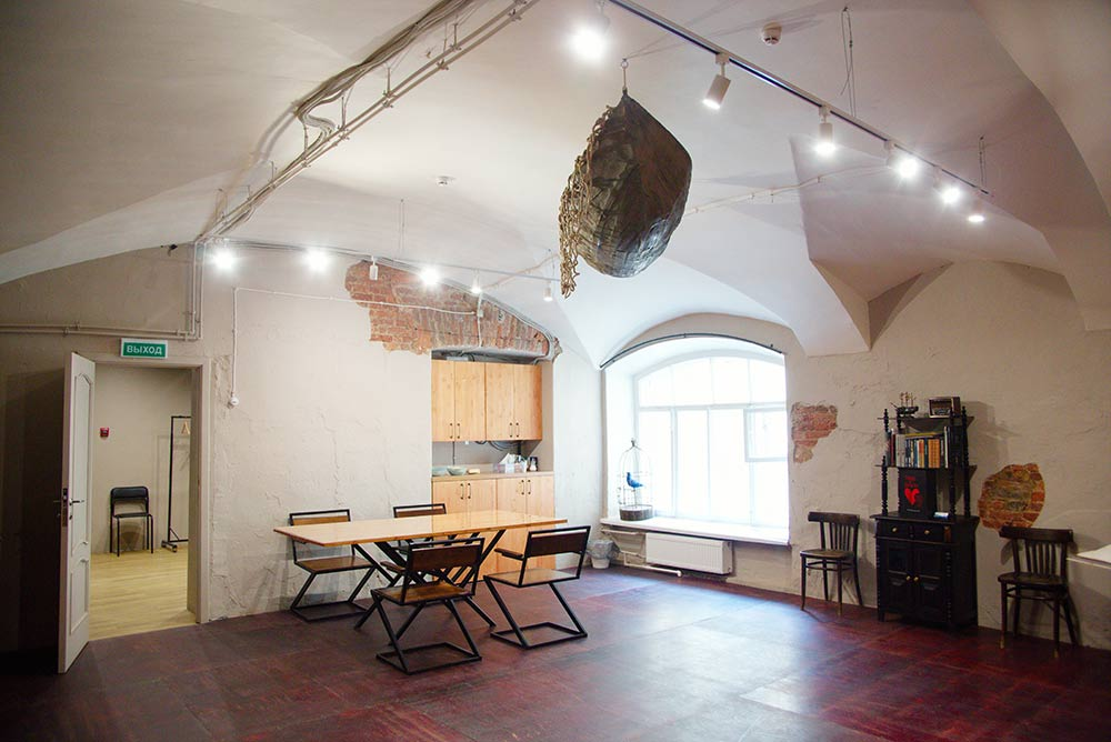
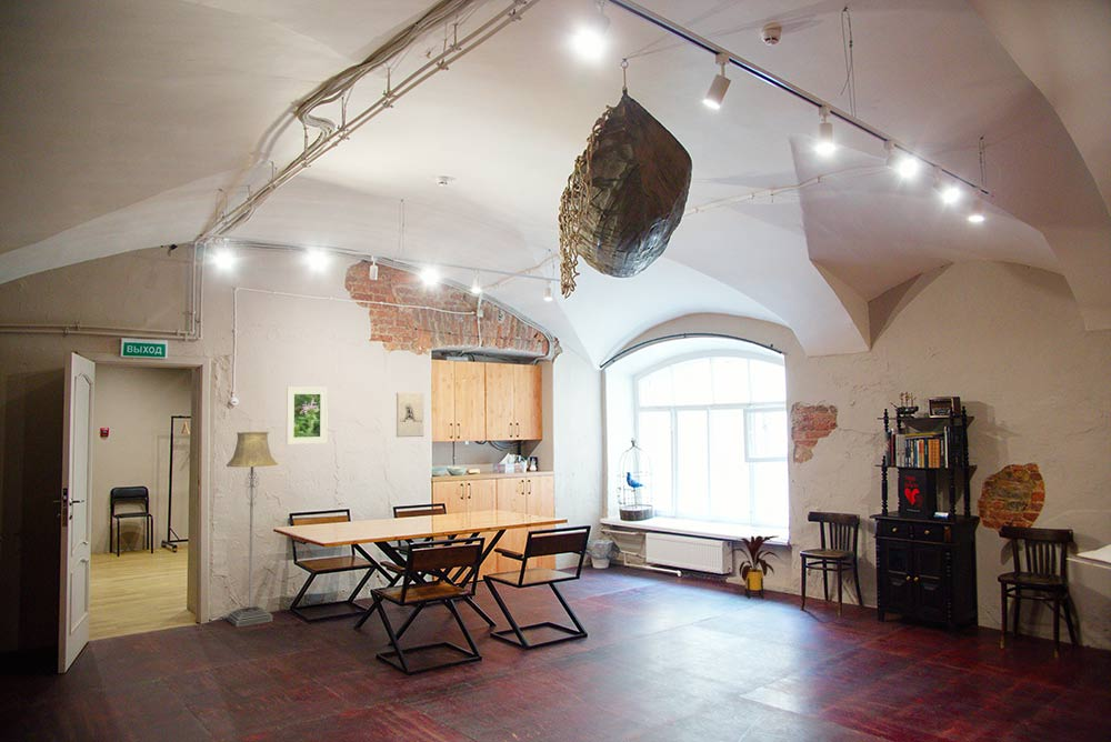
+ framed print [286,385,329,445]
+ wall sculpture [396,391,424,438]
+ floor lamp [226,431,279,628]
+ house plant [728,534,785,600]
